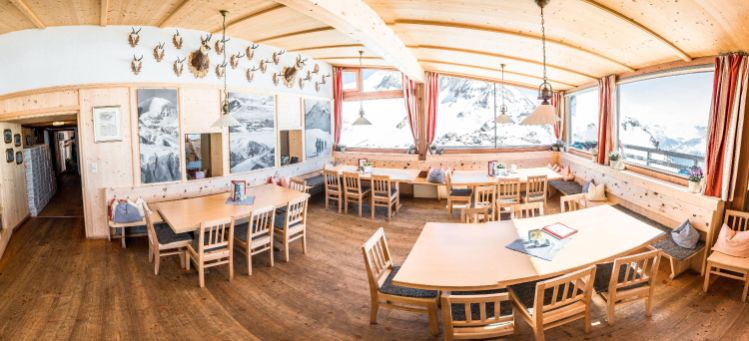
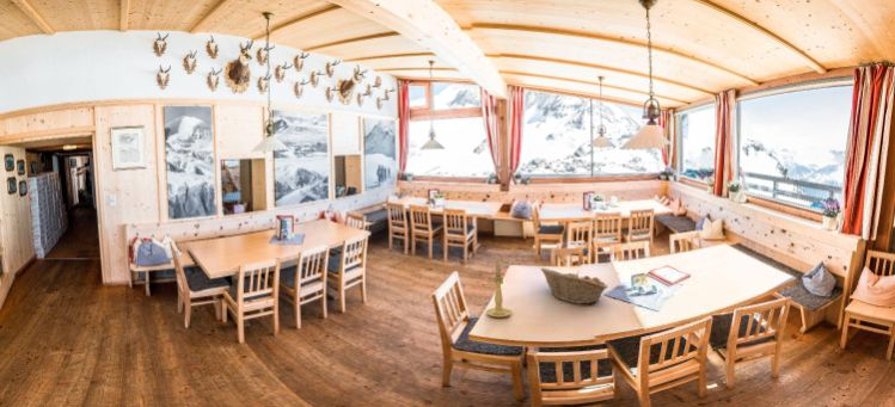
+ fruit basket [539,266,609,306]
+ candle holder [485,260,513,319]
